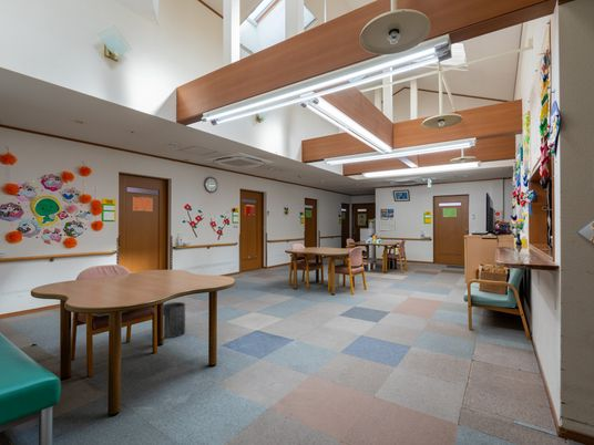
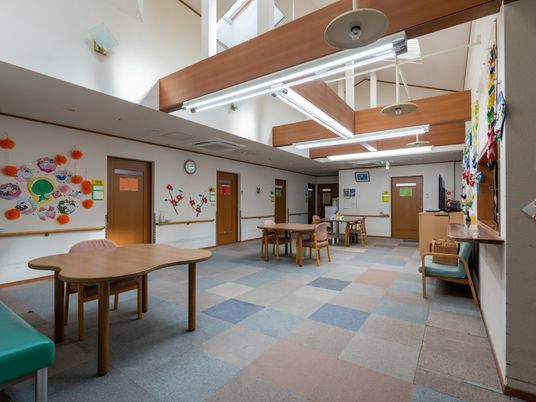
- trash can [162,301,186,339]
